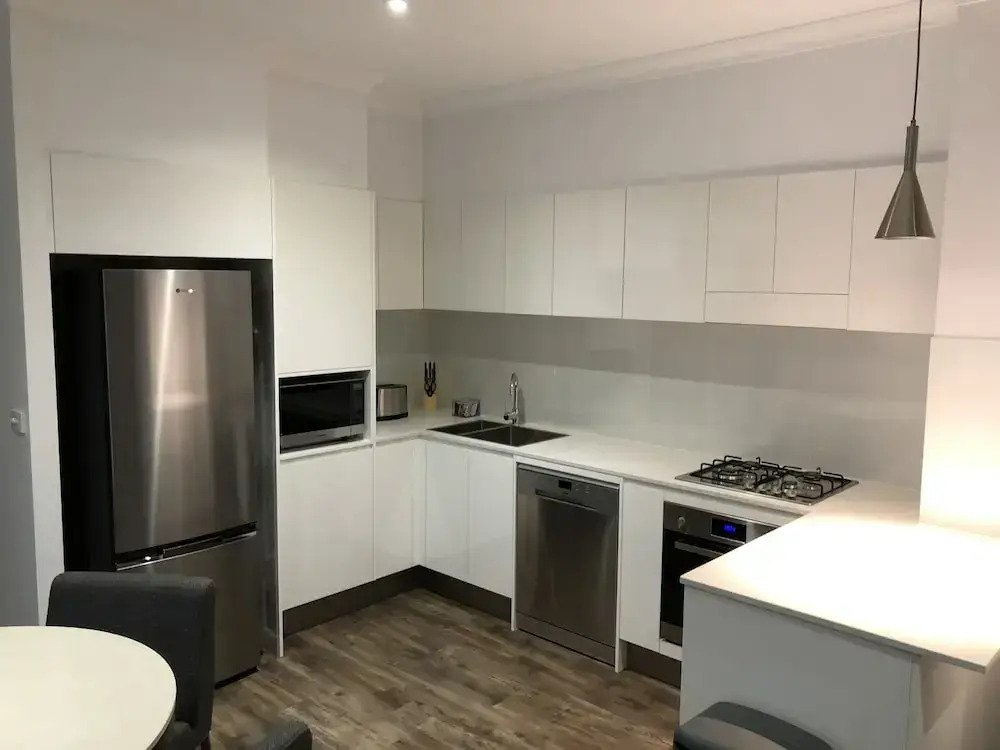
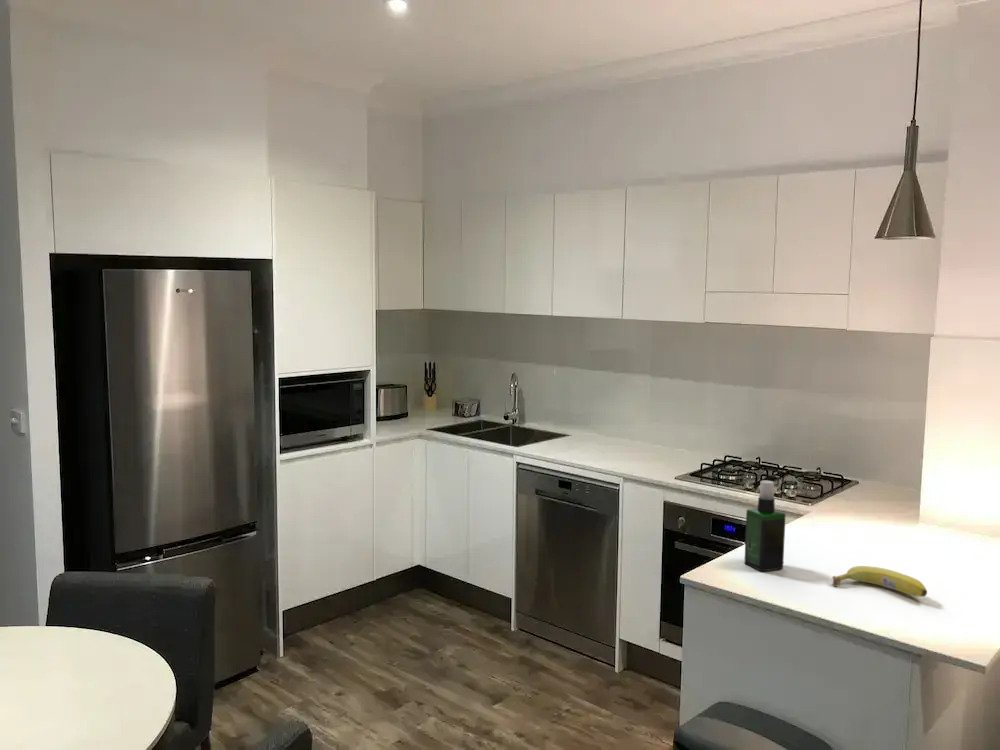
+ spray bottle [743,479,787,572]
+ fruit [831,565,928,597]
